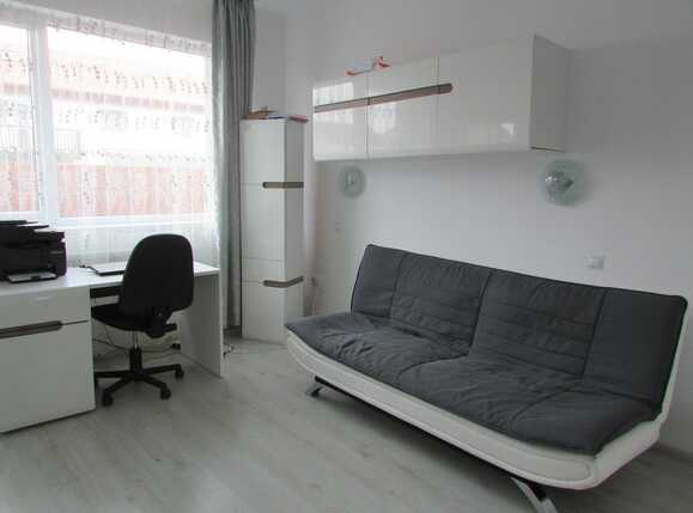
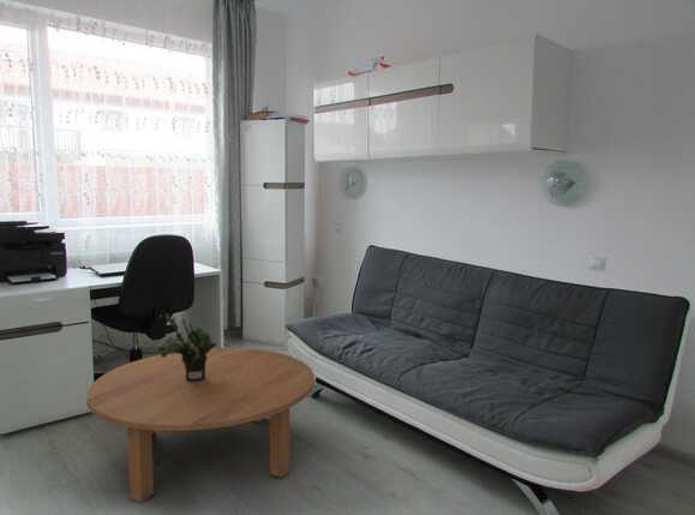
+ coffee table [85,347,316,503]
+ potted plant [156,312,217,382]
